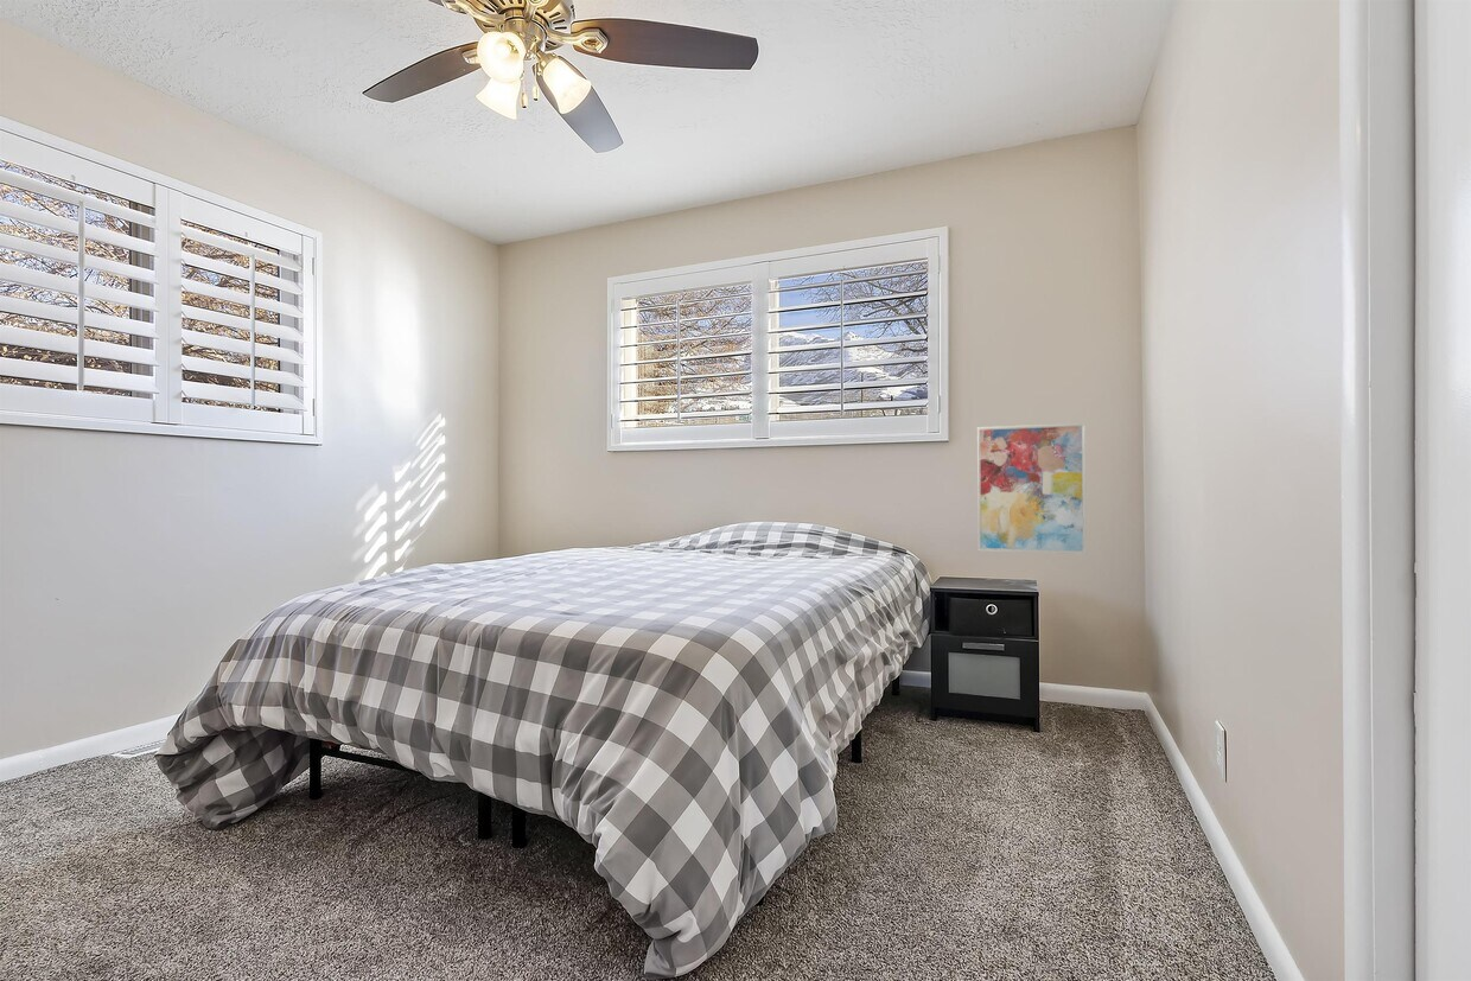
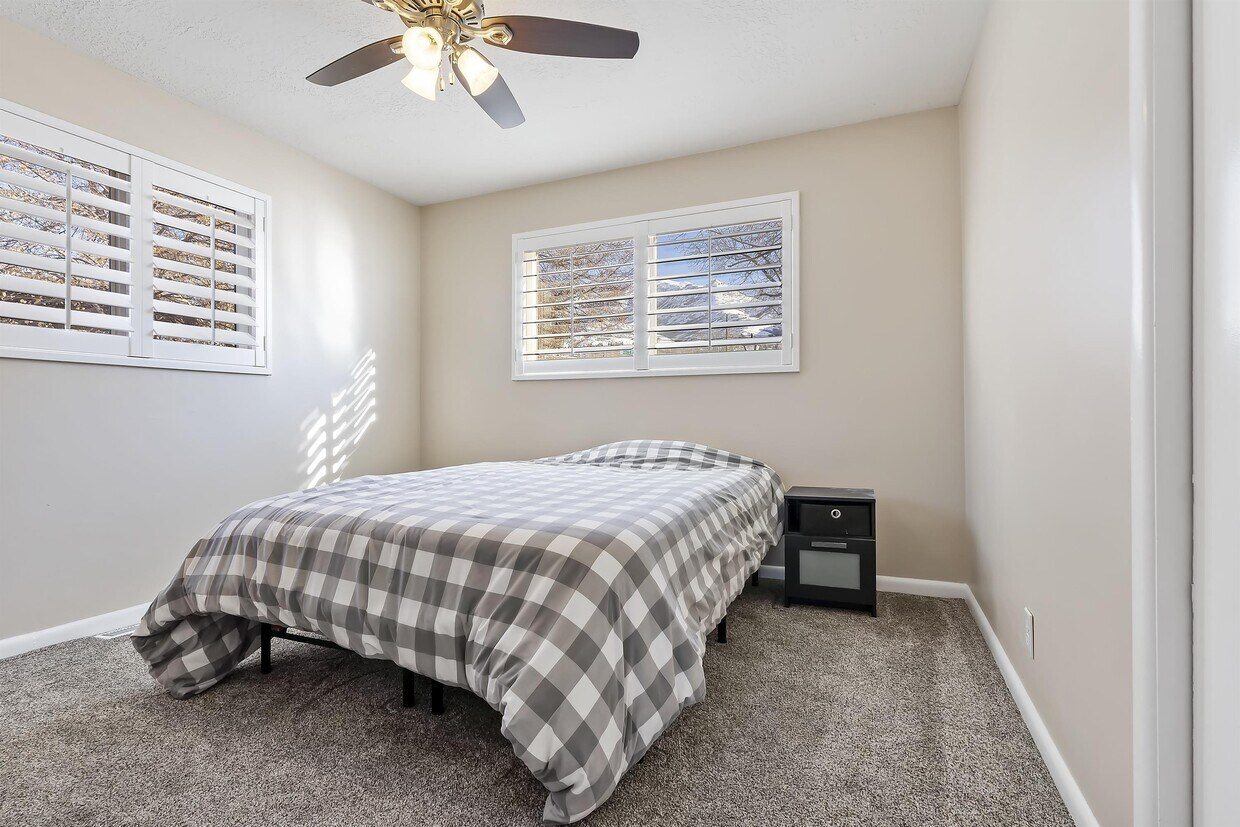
- wall art [976,421,1088,555]
